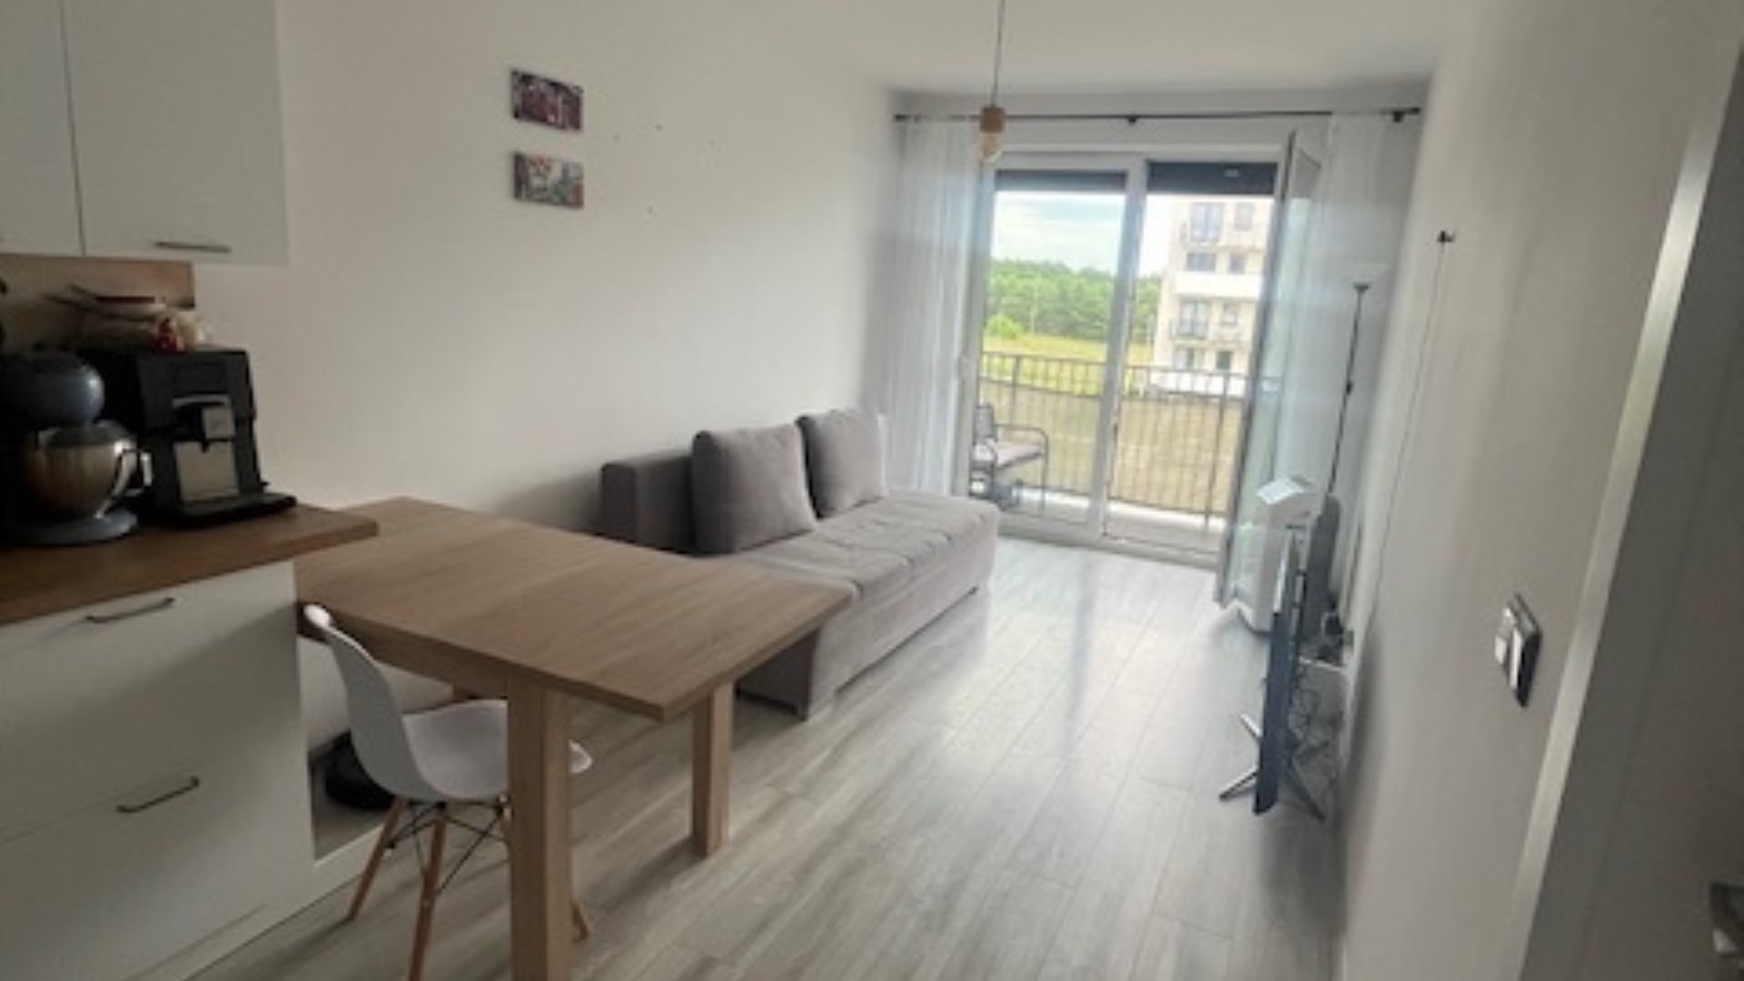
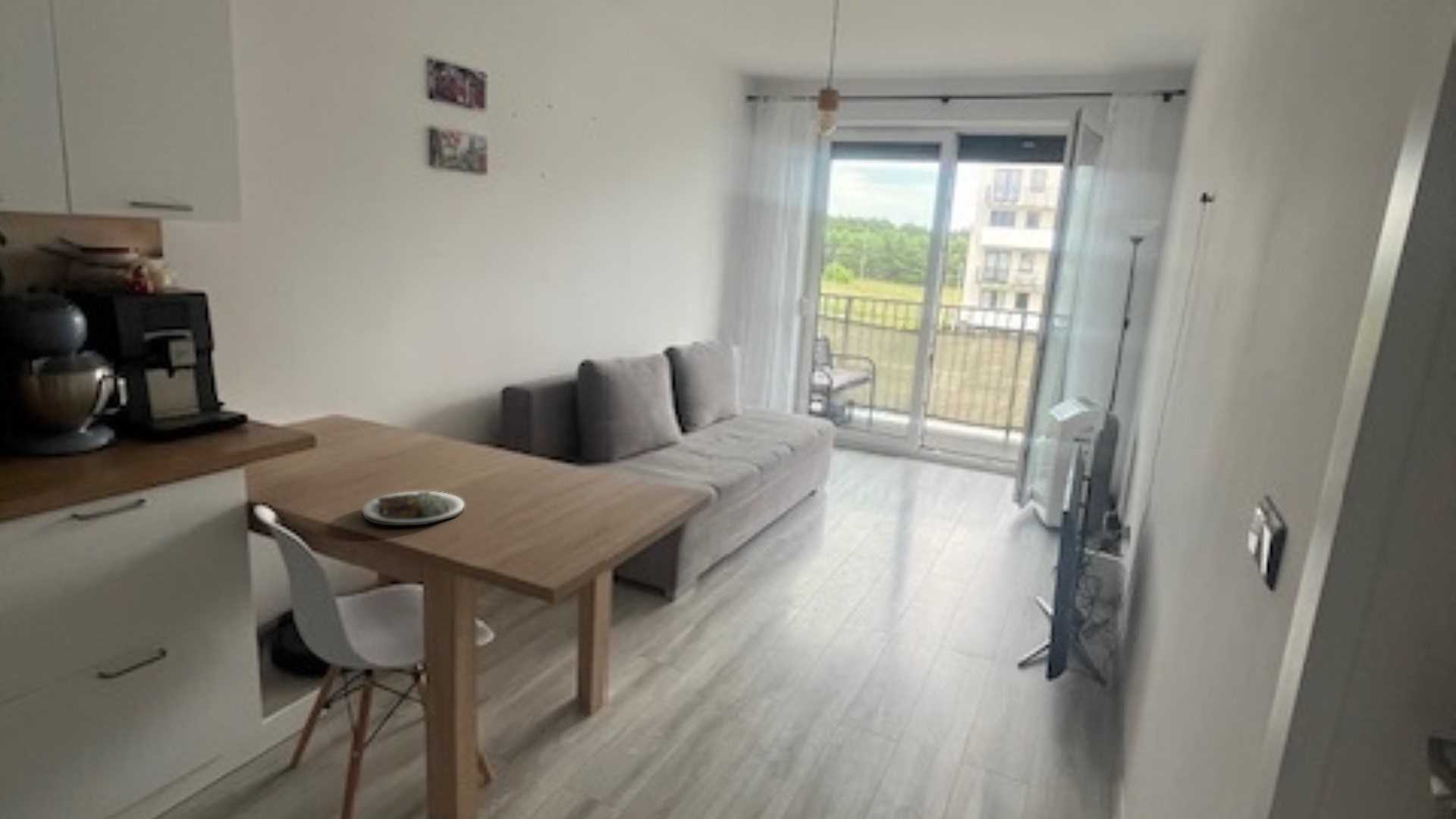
+ plate [362,491,465,526]
